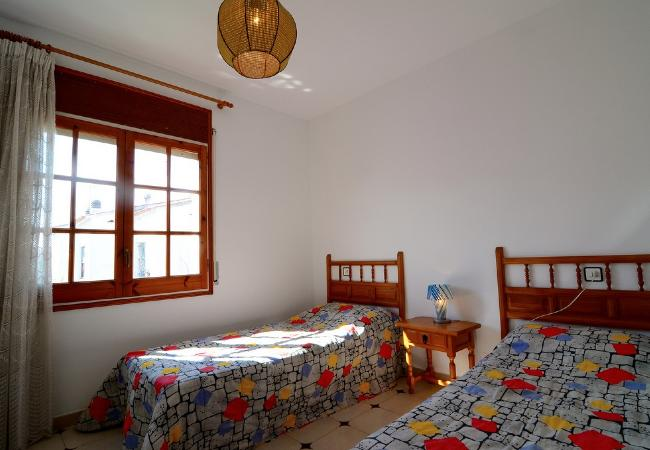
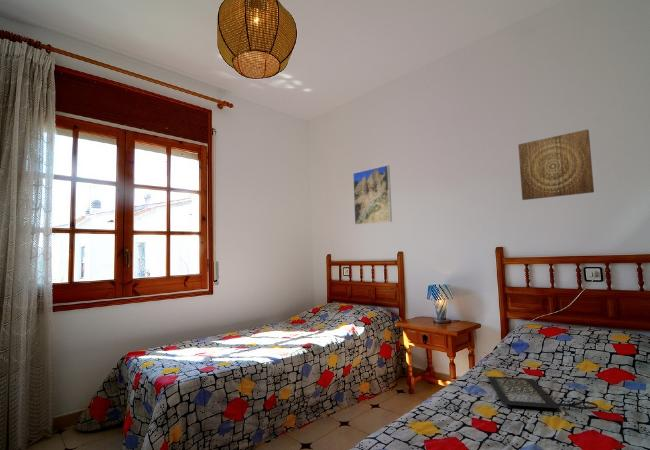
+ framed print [352,164,393,226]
+ wall art [517,128,595,201]
+ clutch bag [487,375,599,416]
